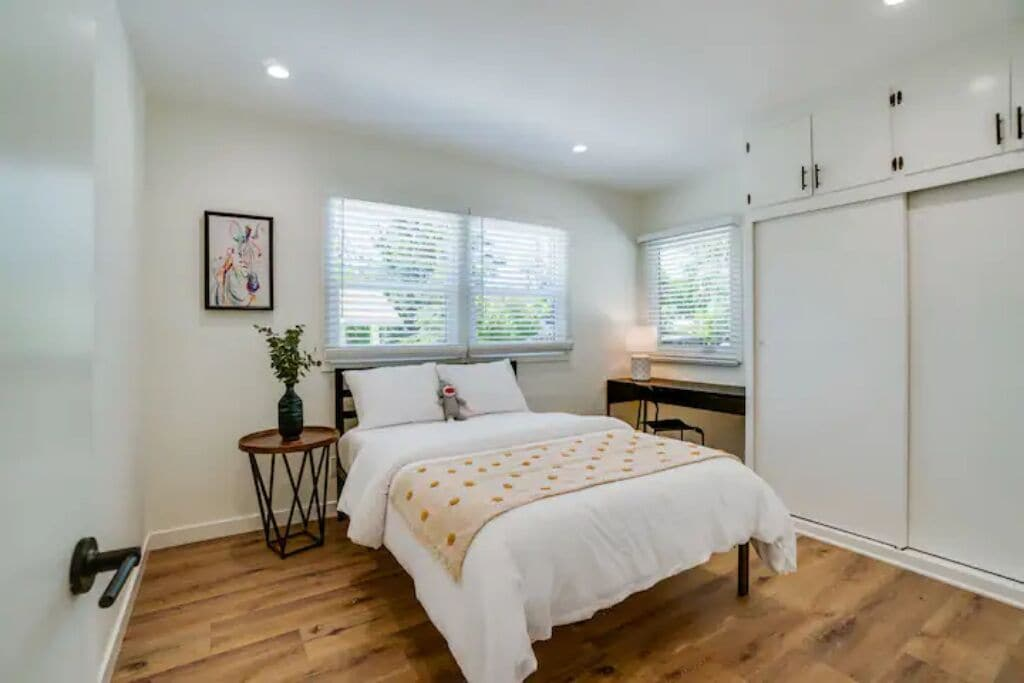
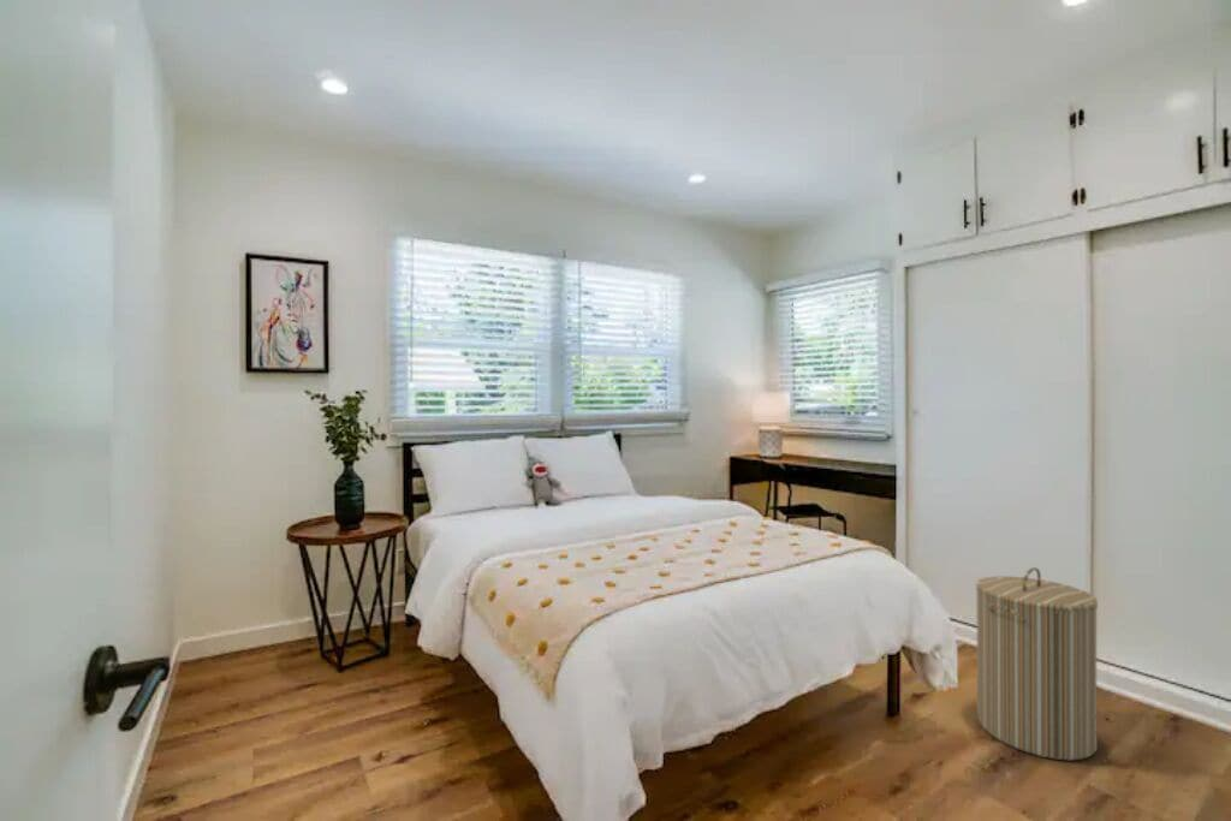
+ laundry hamper [975,566,1099,761]
